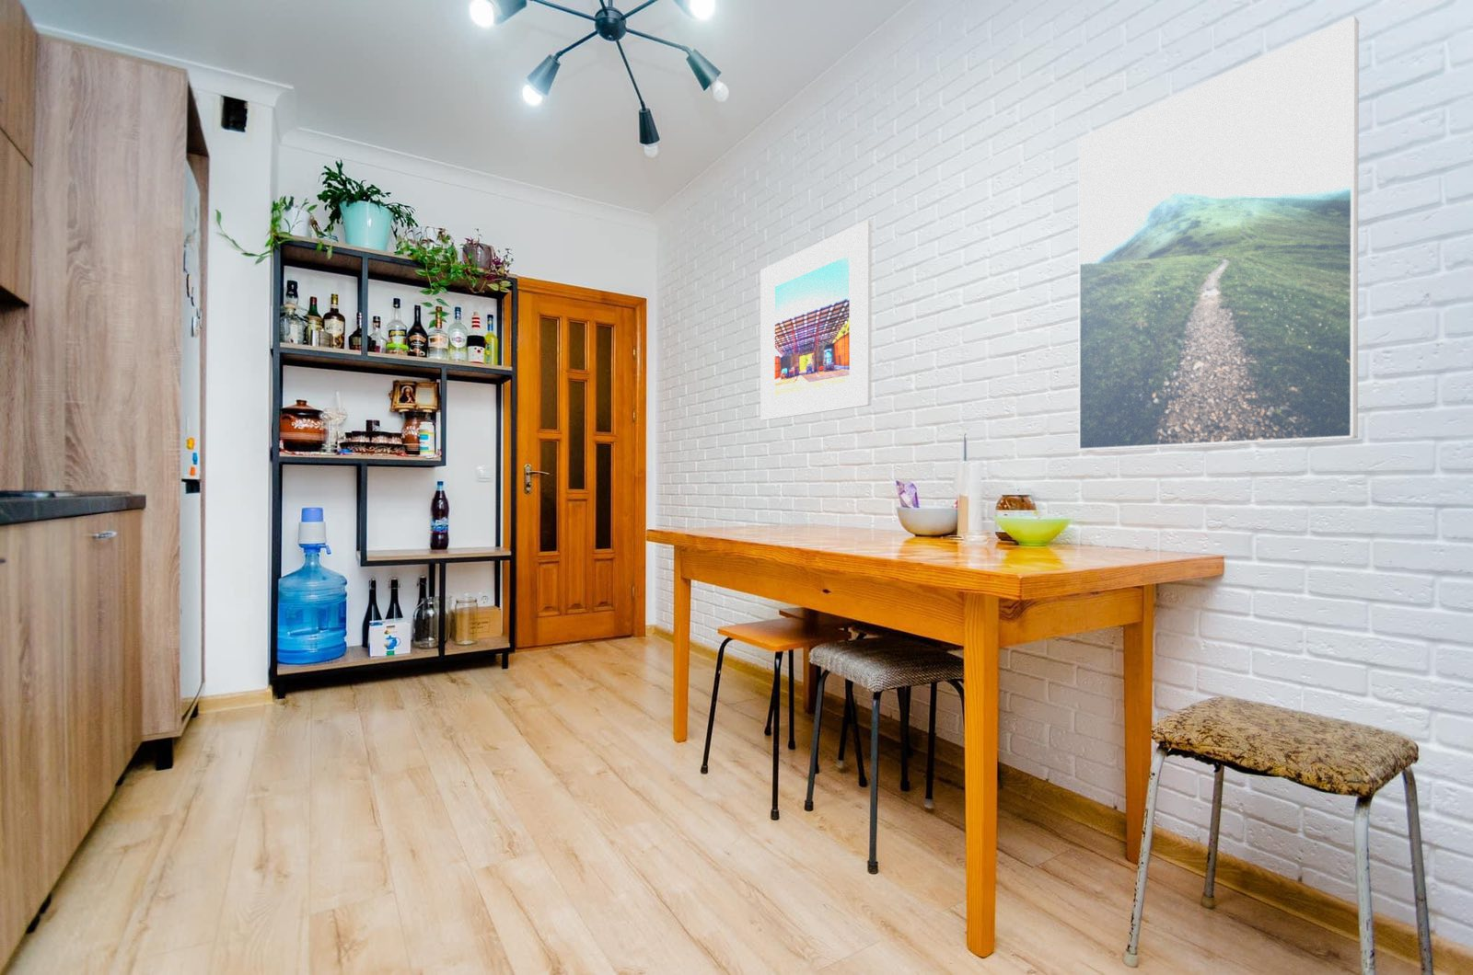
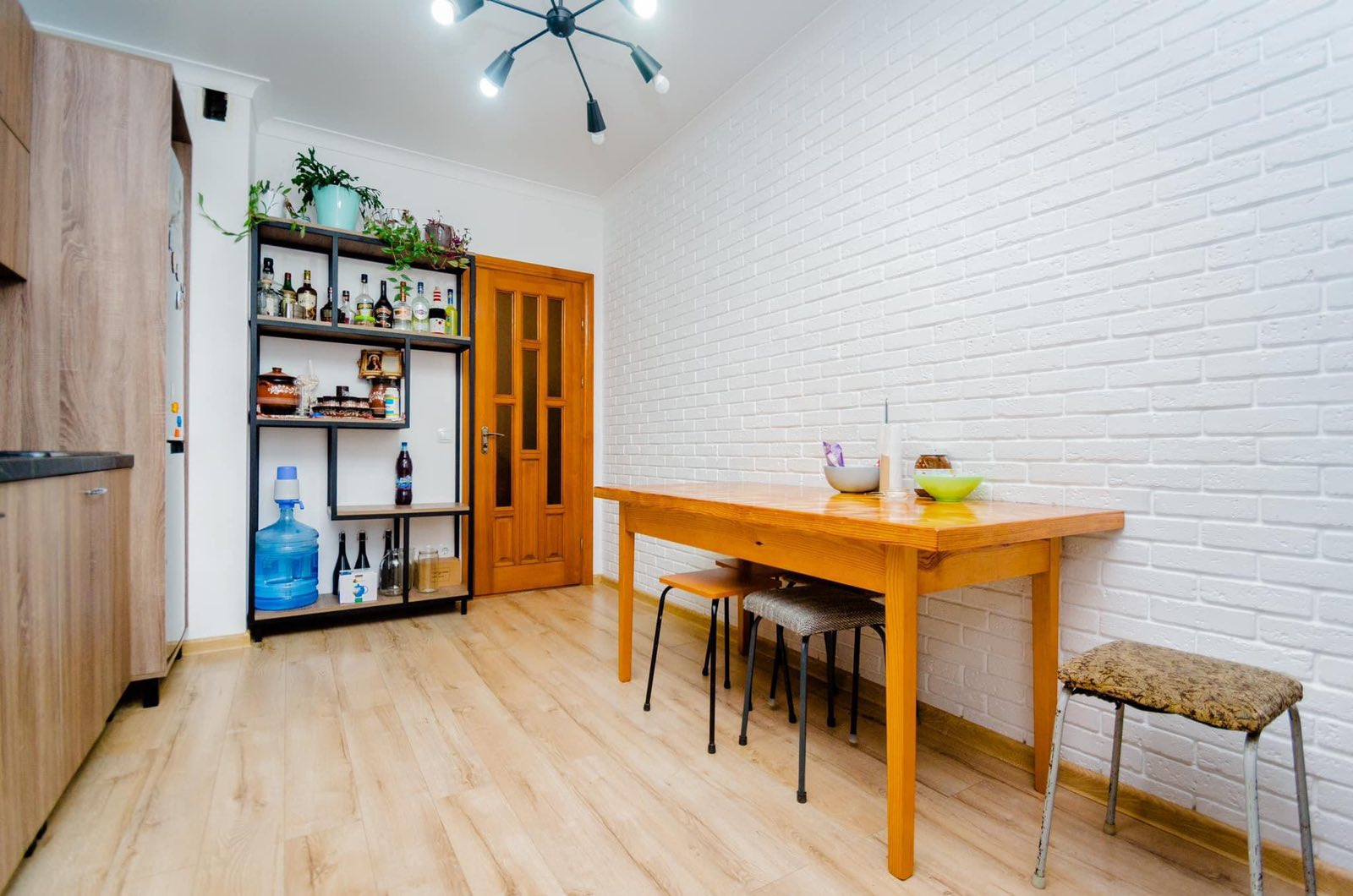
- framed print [1077,15,1360,452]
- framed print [760,219,872,421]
